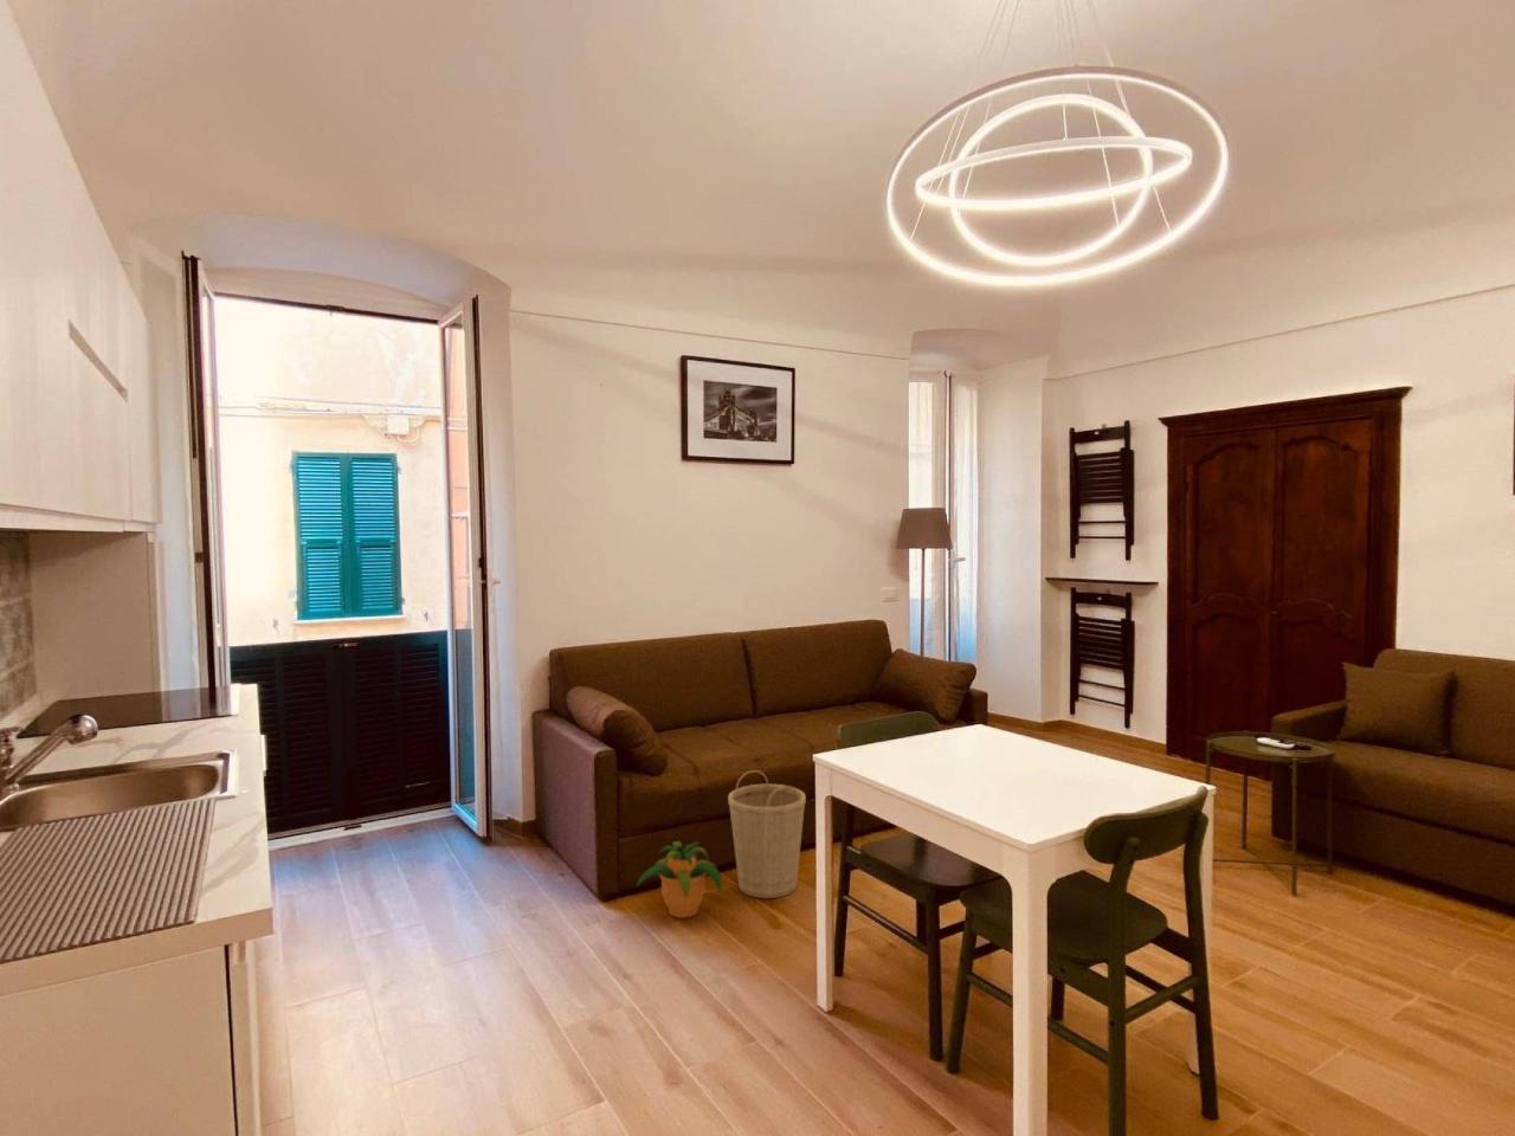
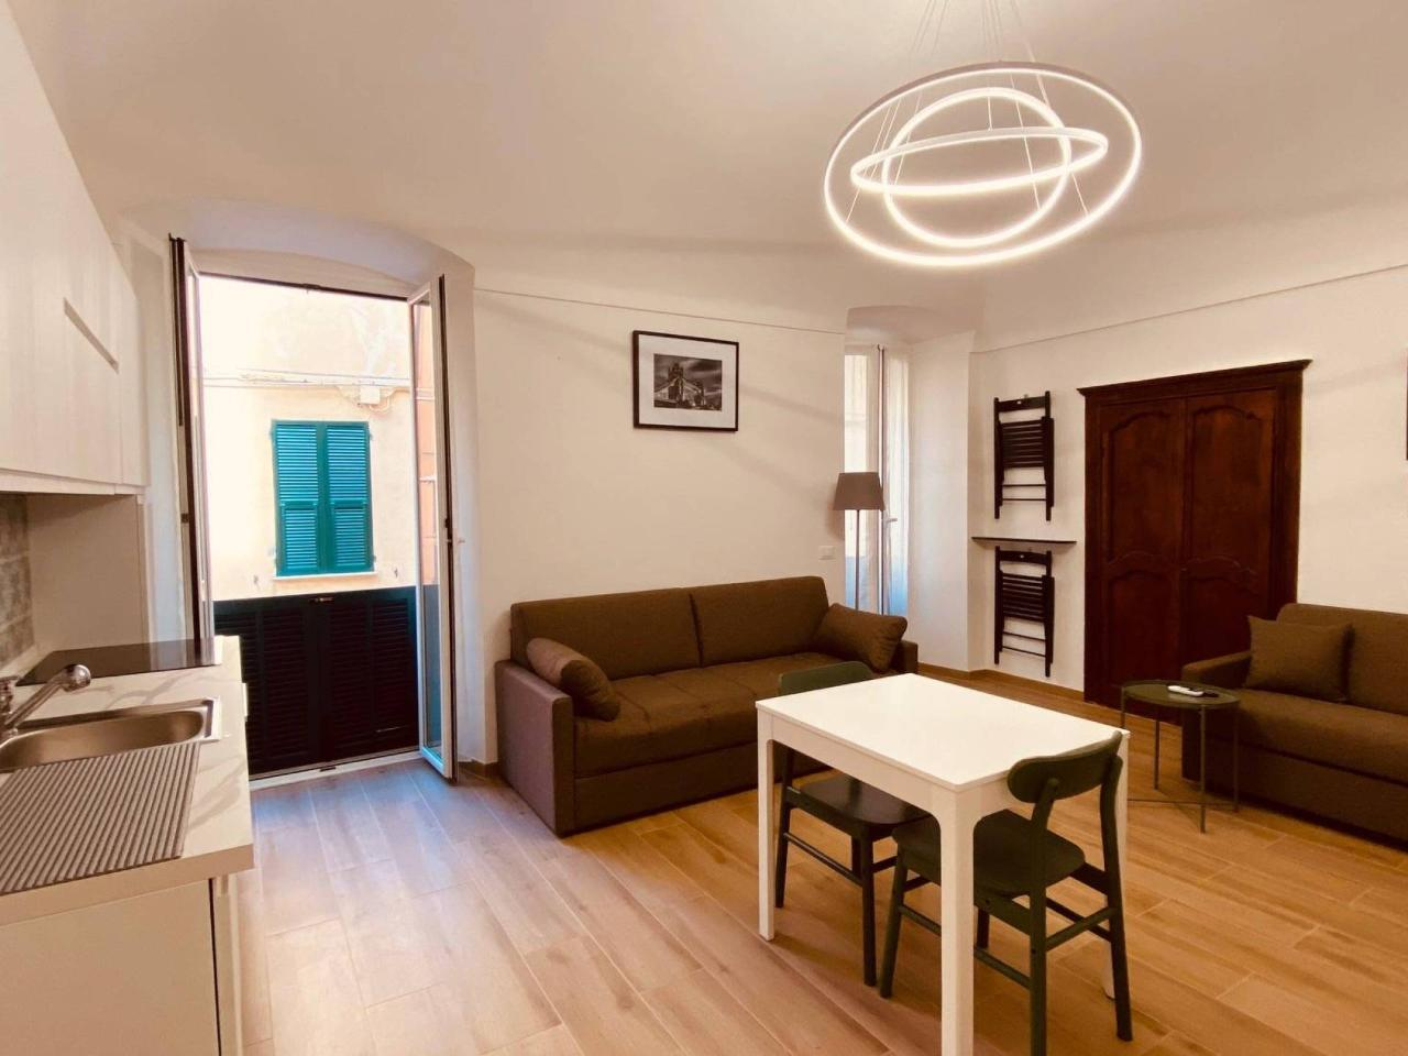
- potted plant [636,840,723,919]
- basket [726,770,808,900]
